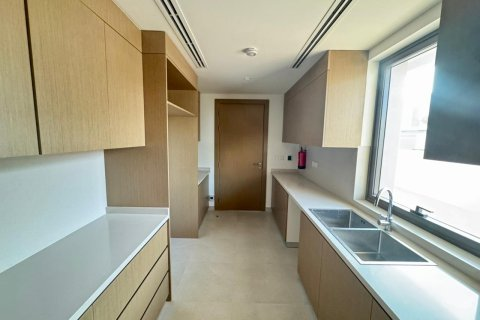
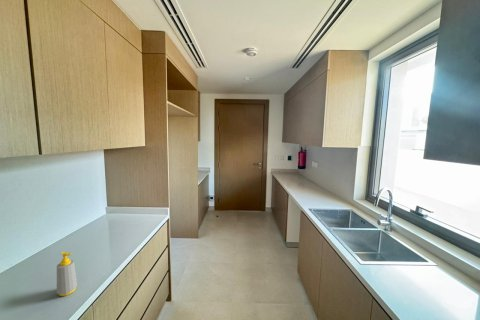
+ soap bottle [56,251,78,297]
